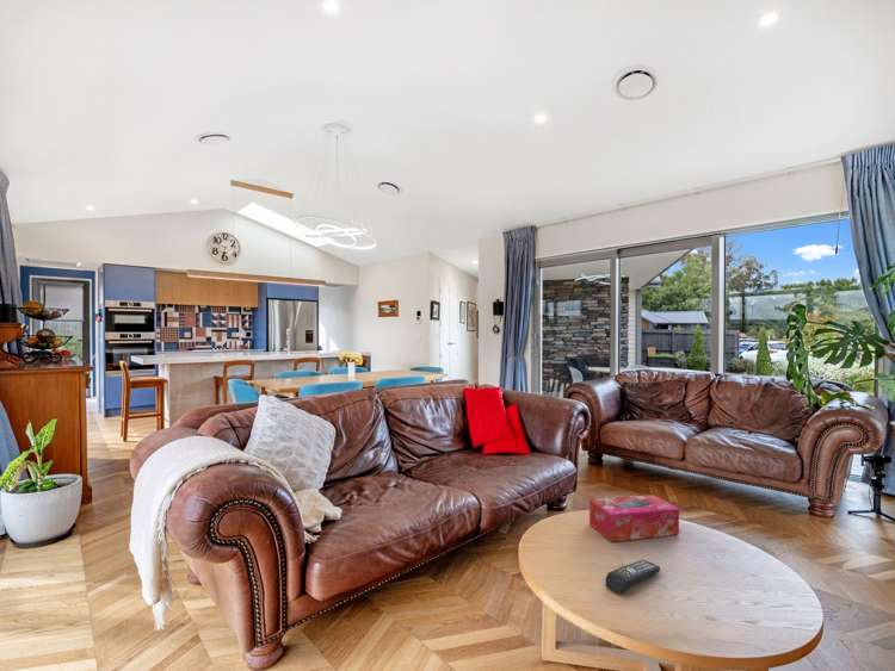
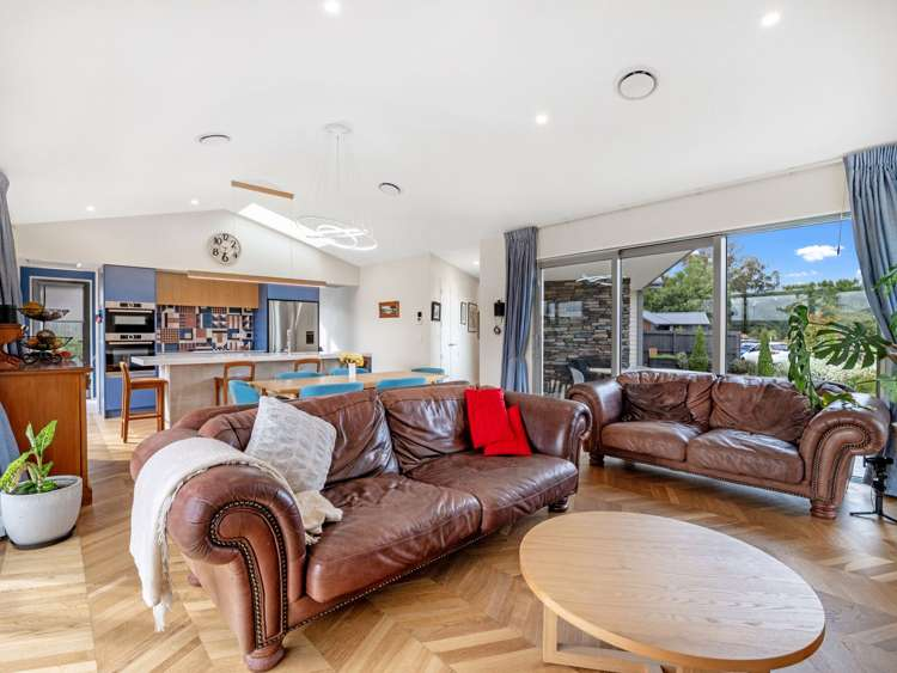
- remote control [605,559,661,595]
- tissue box [588,493,680,543]
